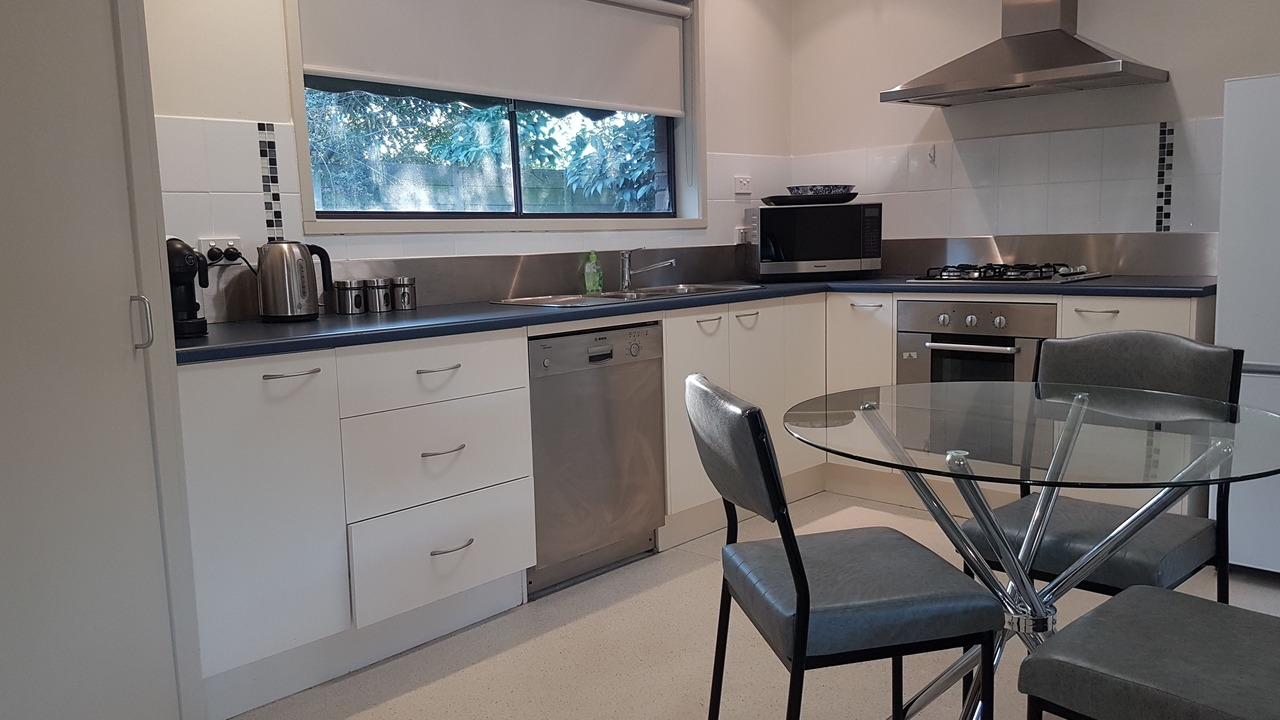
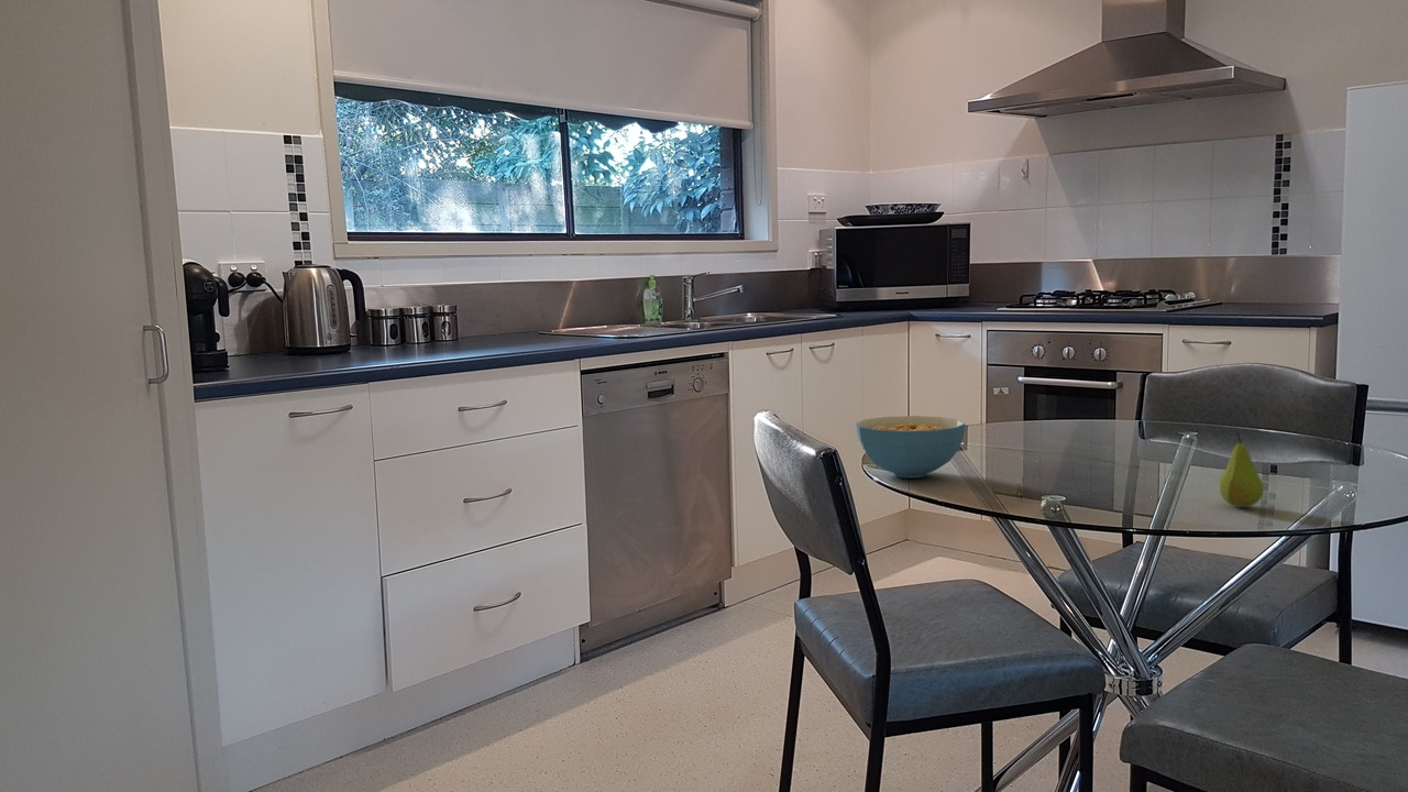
+ fruit [1218,431,1265,508]
+ cereal bowl [855,415,966,479]
